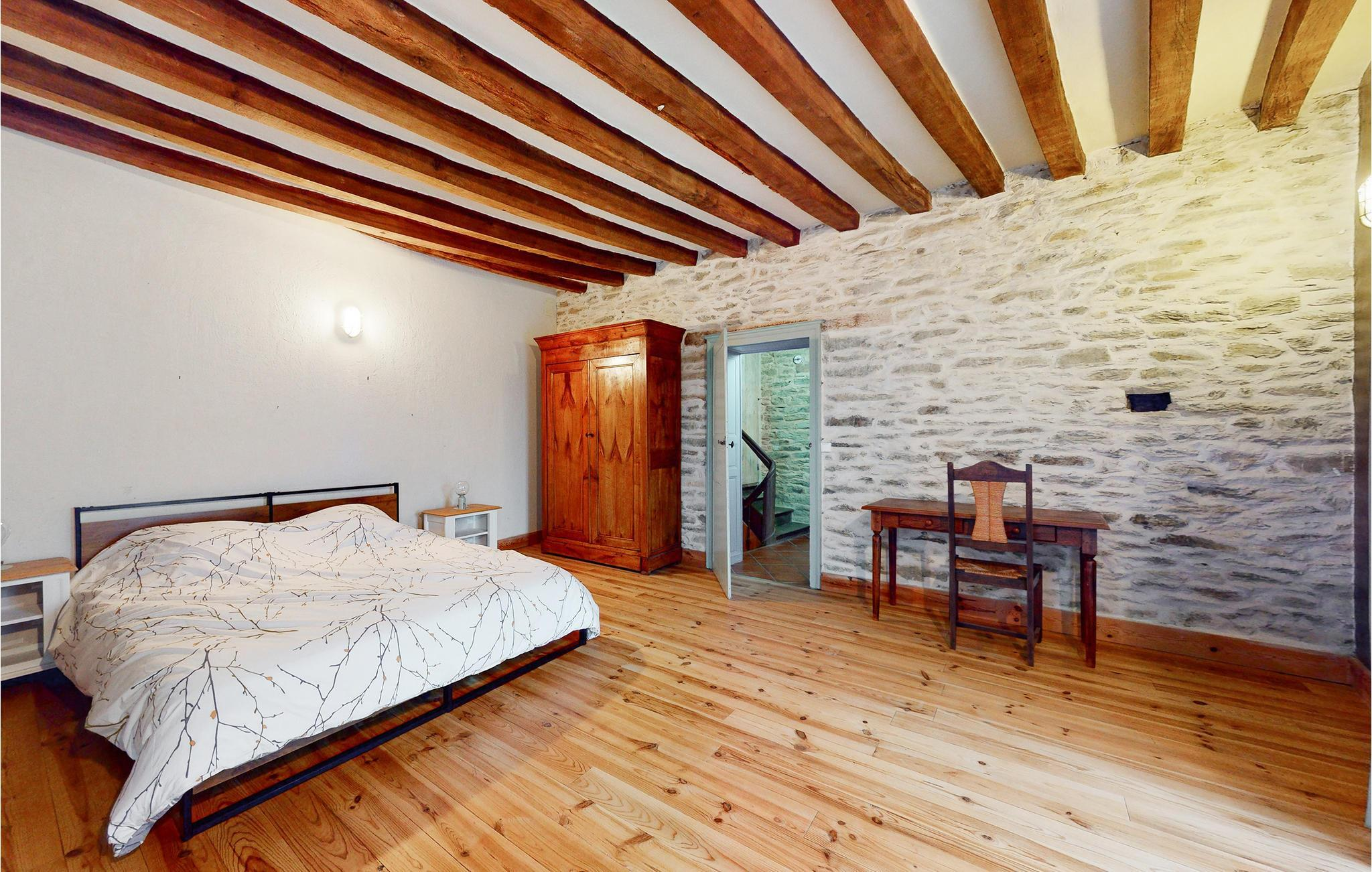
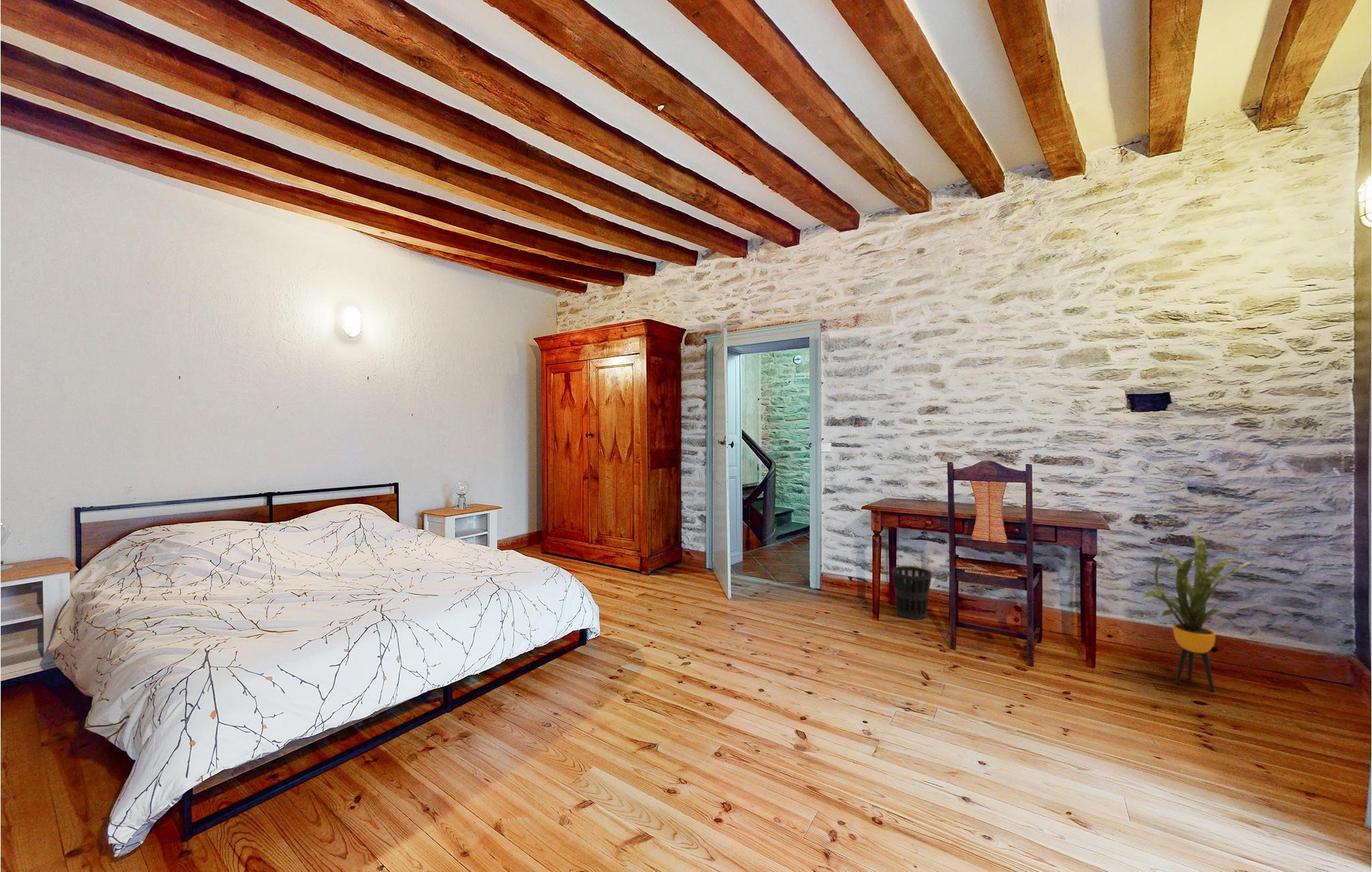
+ wastebasket [892,565,933,620]
+ house plant [1141,530,1280,692]
